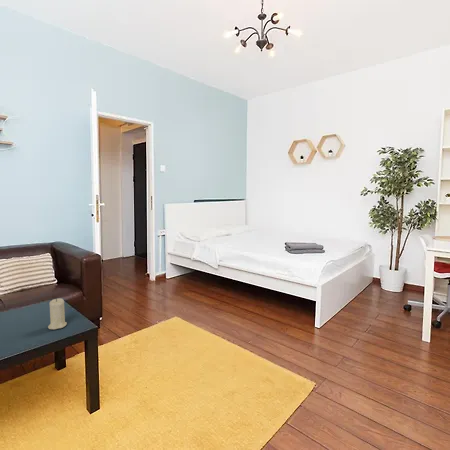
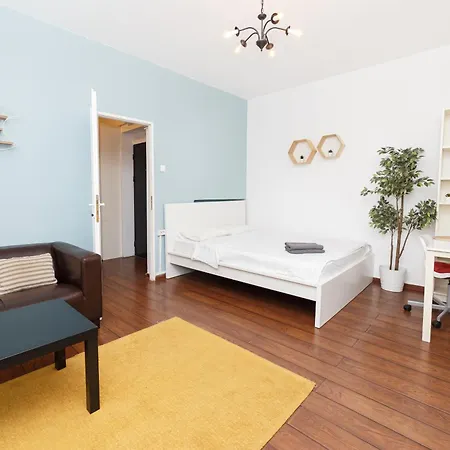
- candle [47,297,68,330]
